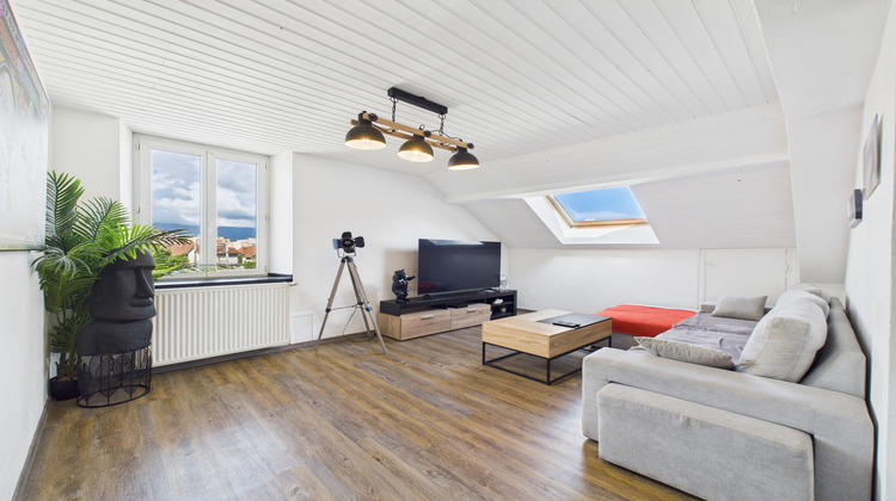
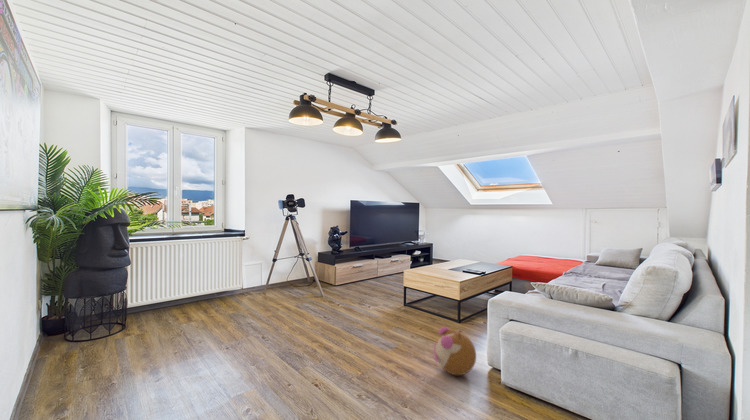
+ plush toy [433,326,477,376]
